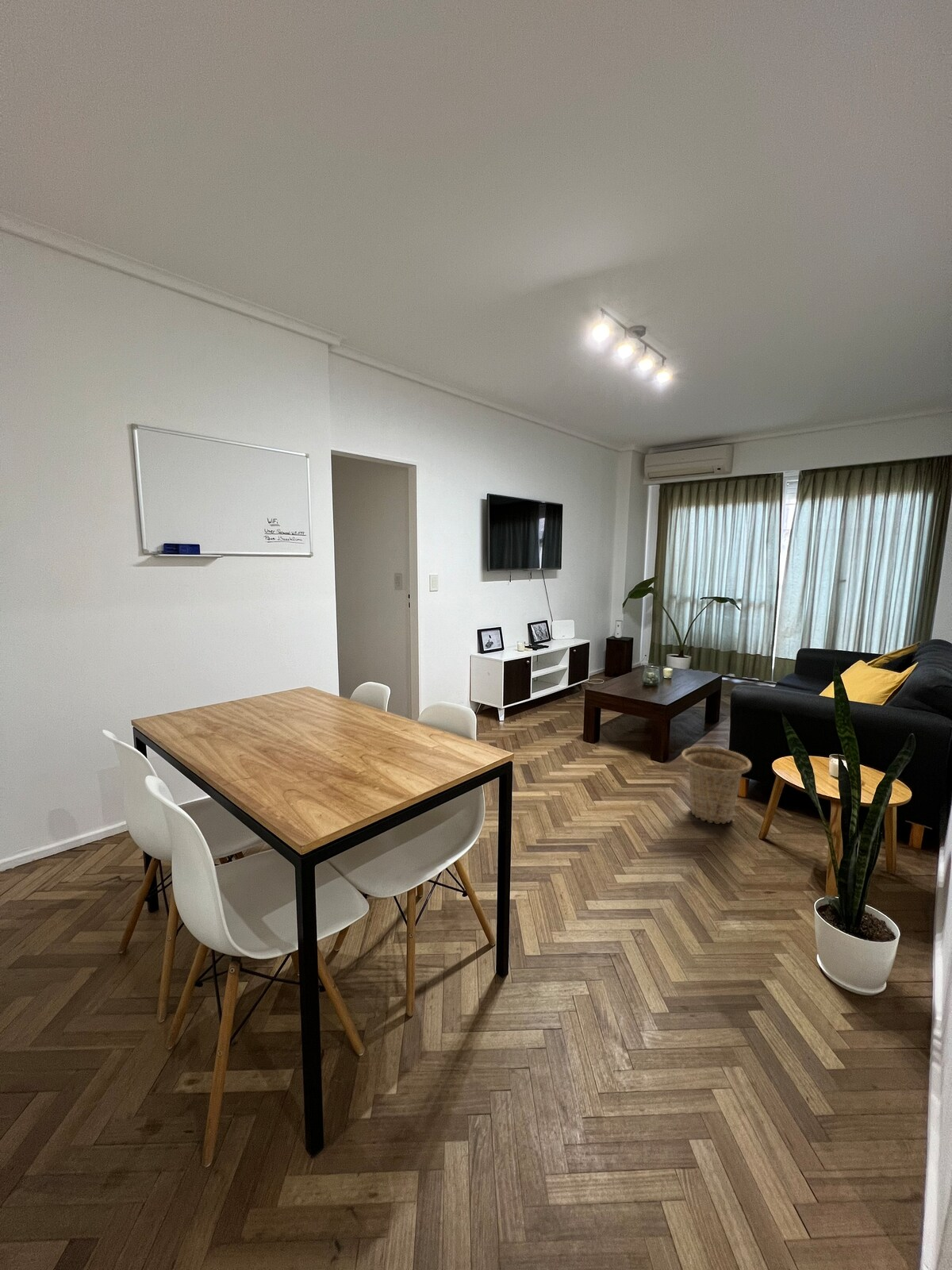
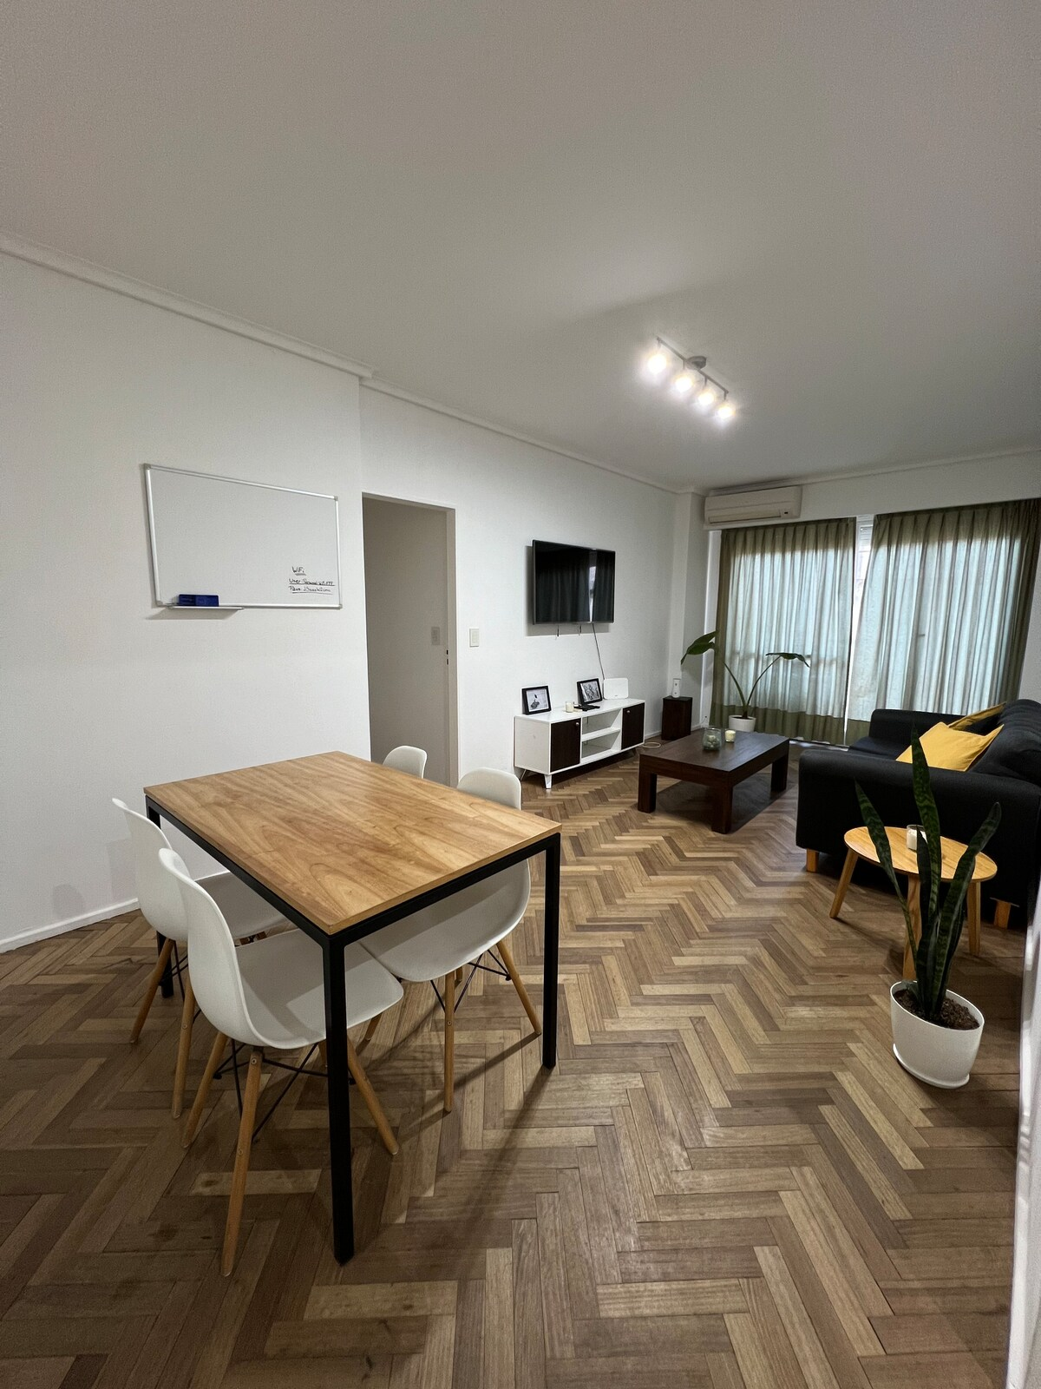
- basket [681,746,752,825]
